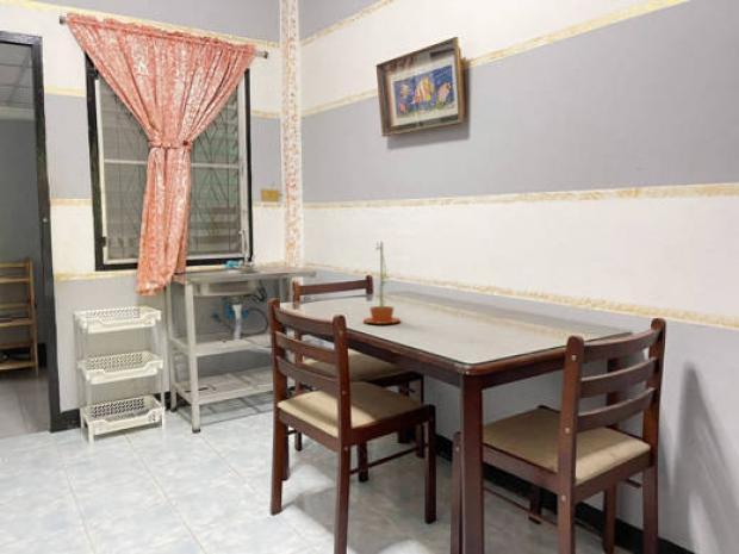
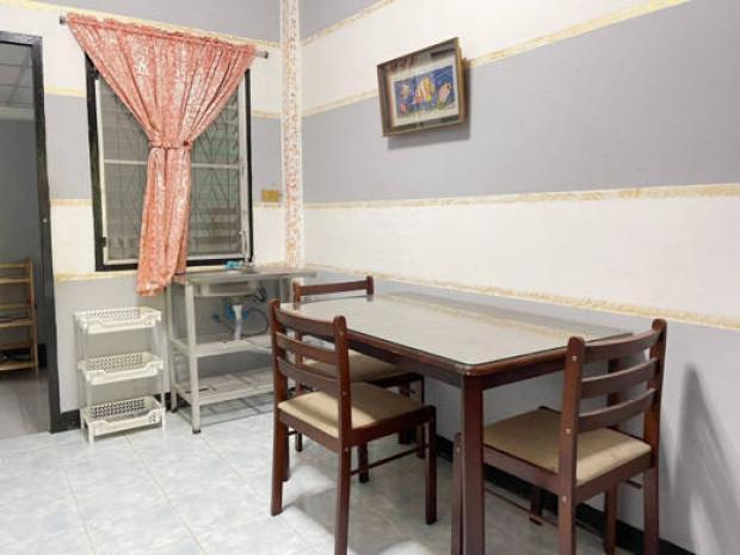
- flower pot [362,241,402,325]
